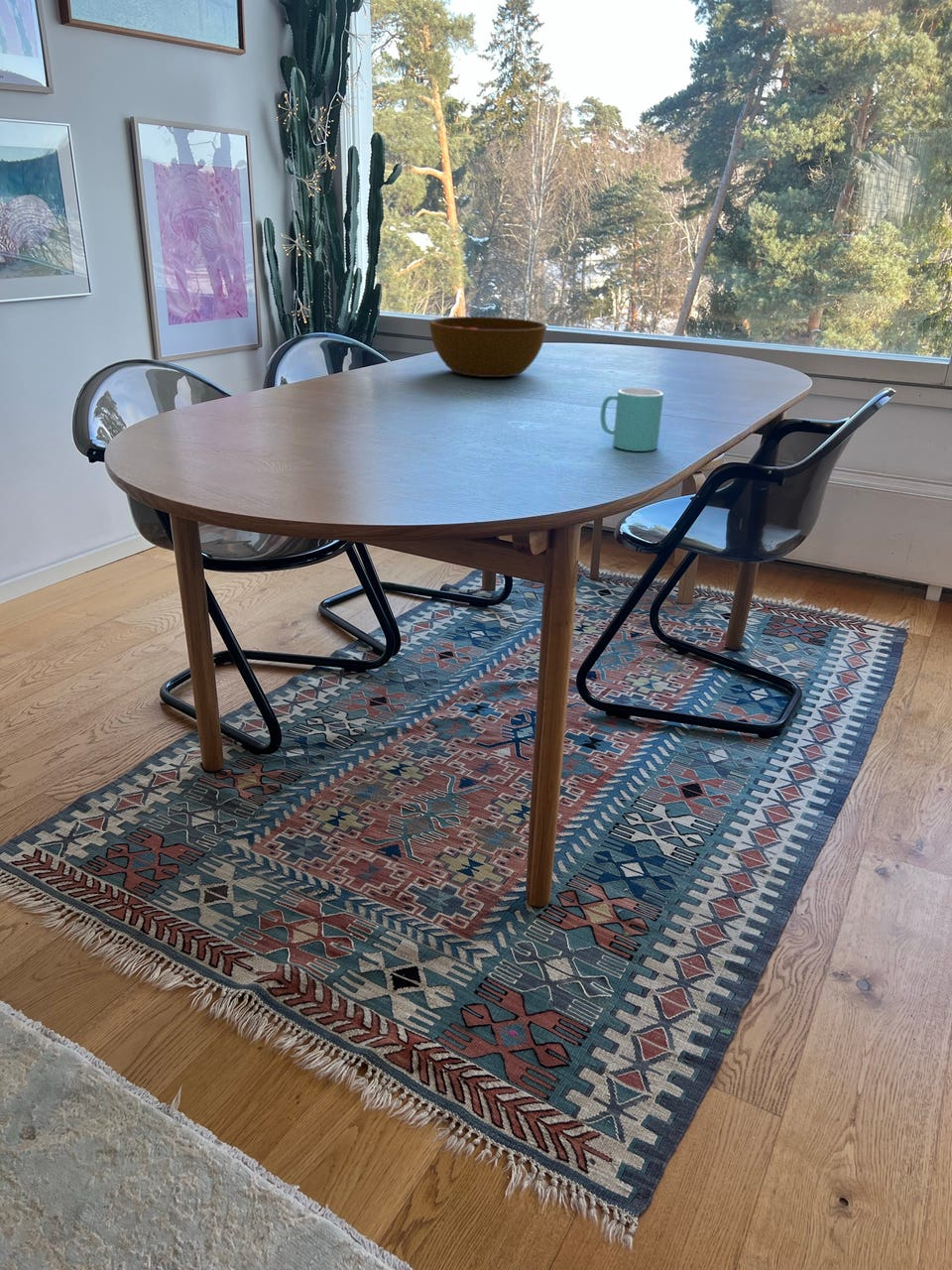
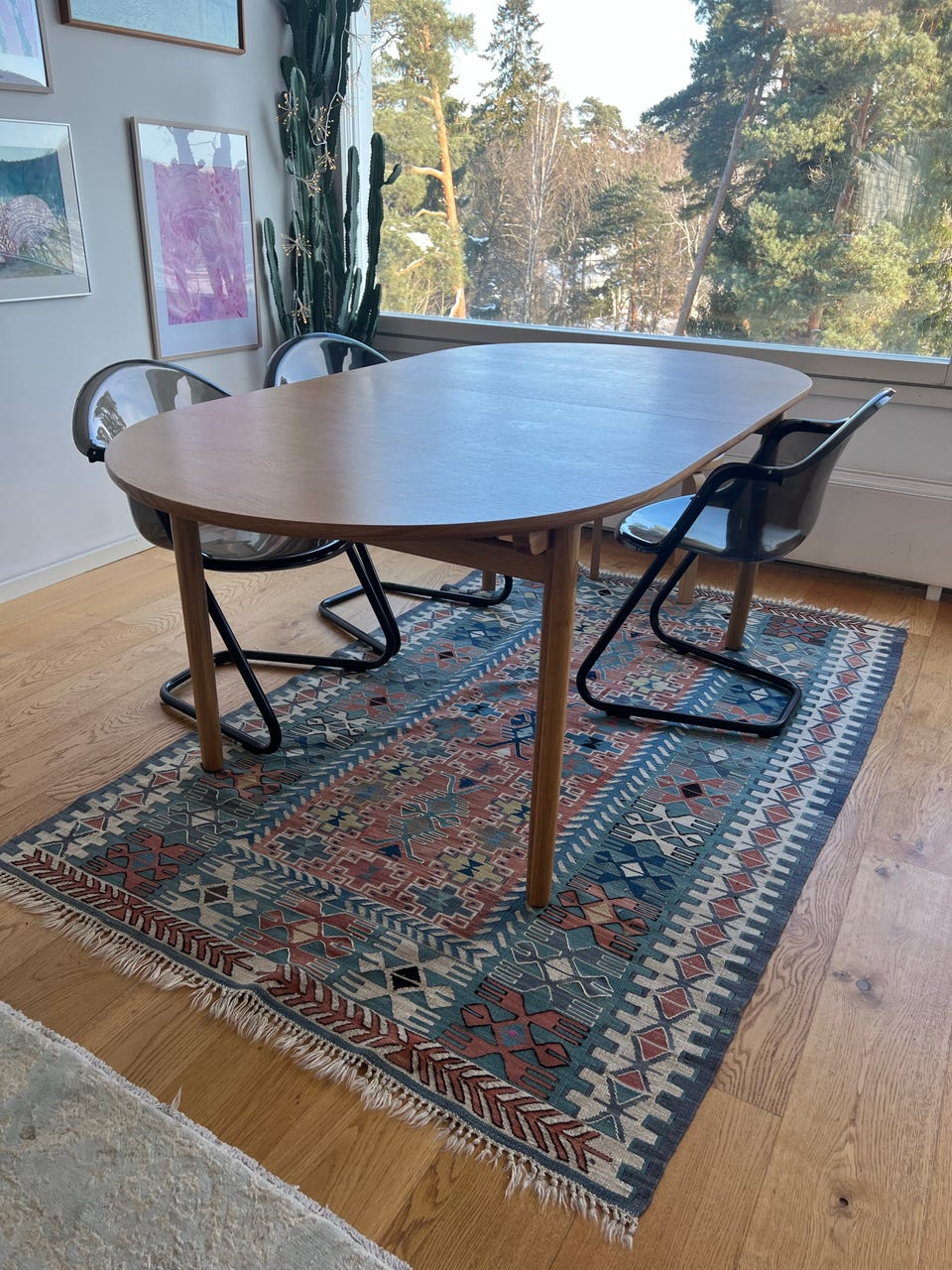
- mug [599,387,664,452]
- bowl [428,316,548,378]
